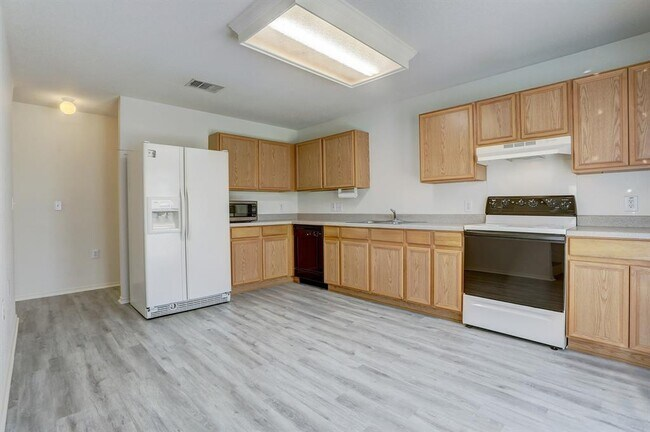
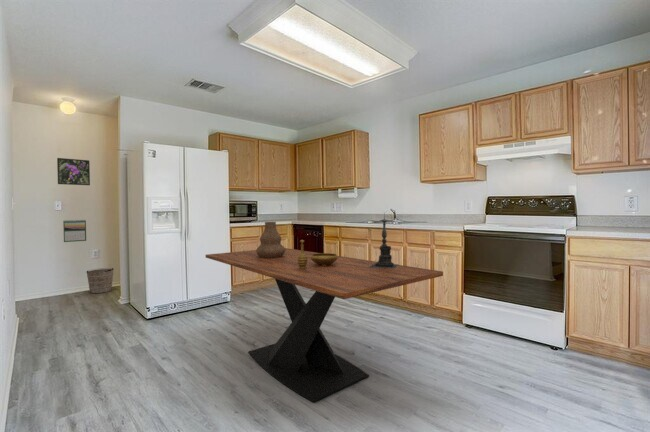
+ vase [255,221,286,258]
+ candle holder [369,212,399,269]
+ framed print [56,157,91,186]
+ decorative bowl [297,239,338,269]
+ dining table [205,247,444,403]
+ calendar [62,219,87,243]
+ bucket [86,267,115,294]
